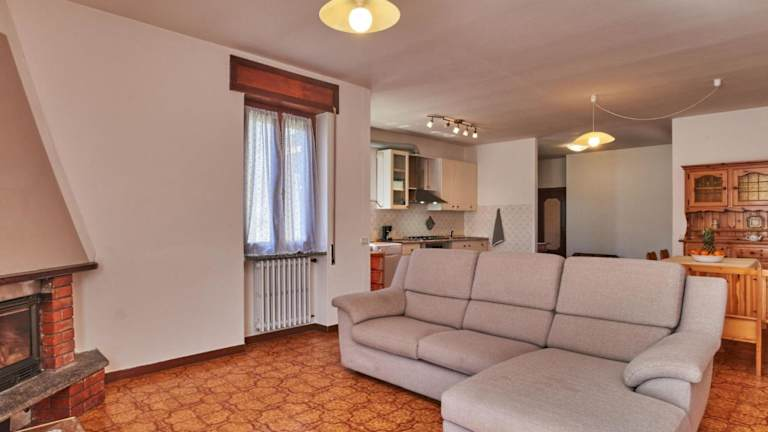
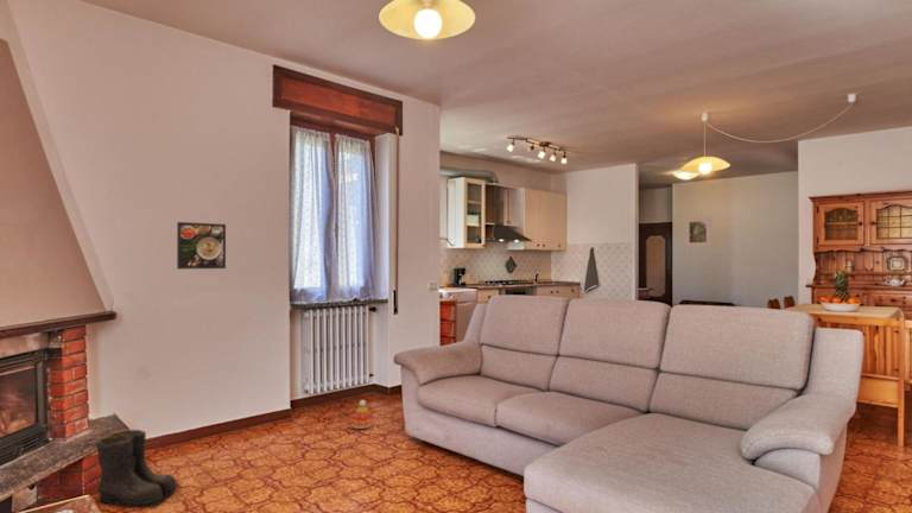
+ boots [95,429,180,508]
+ stacking toy [350,399,373,430]
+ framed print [684,216,712,248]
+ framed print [176,221,227,271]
